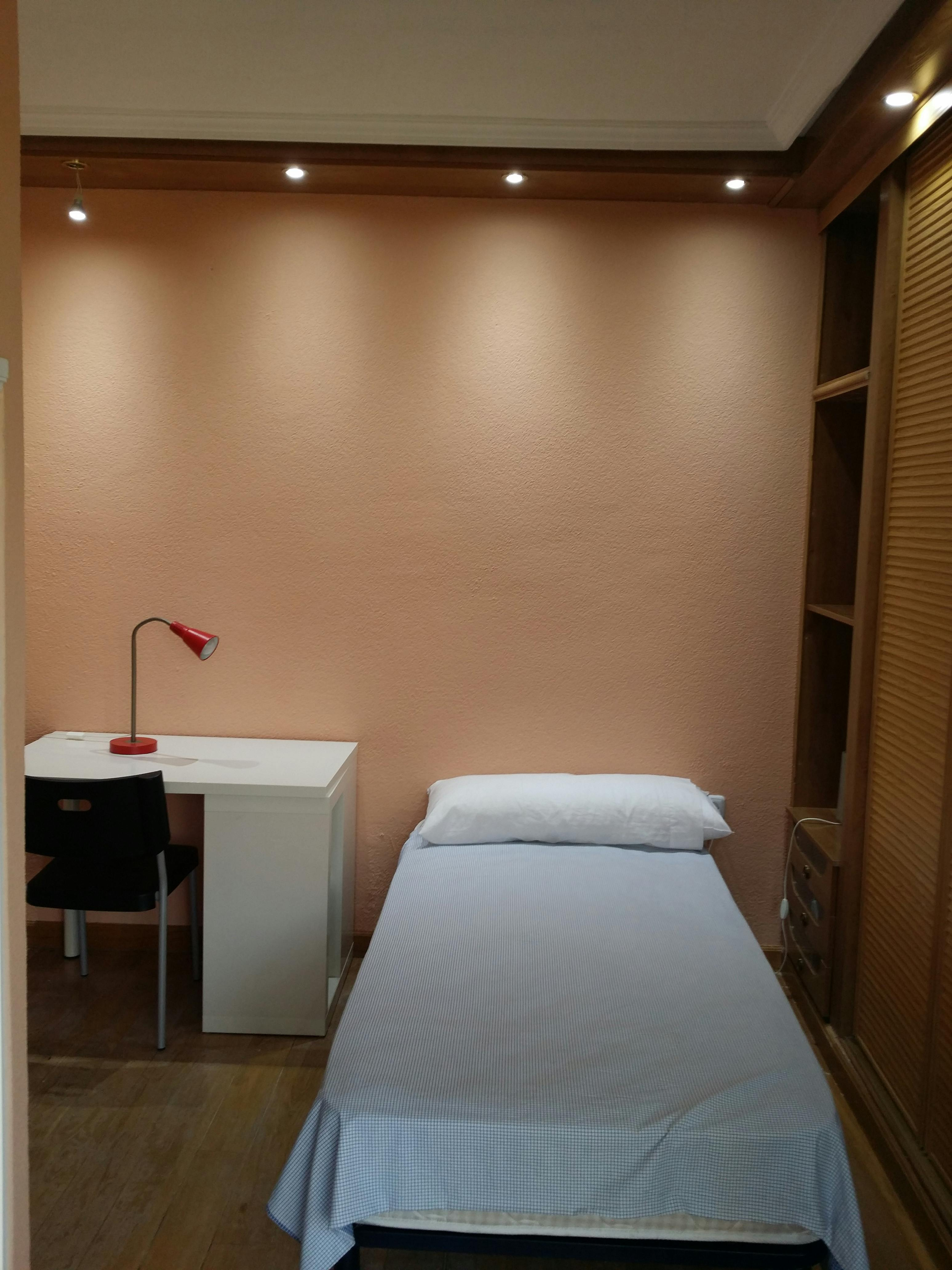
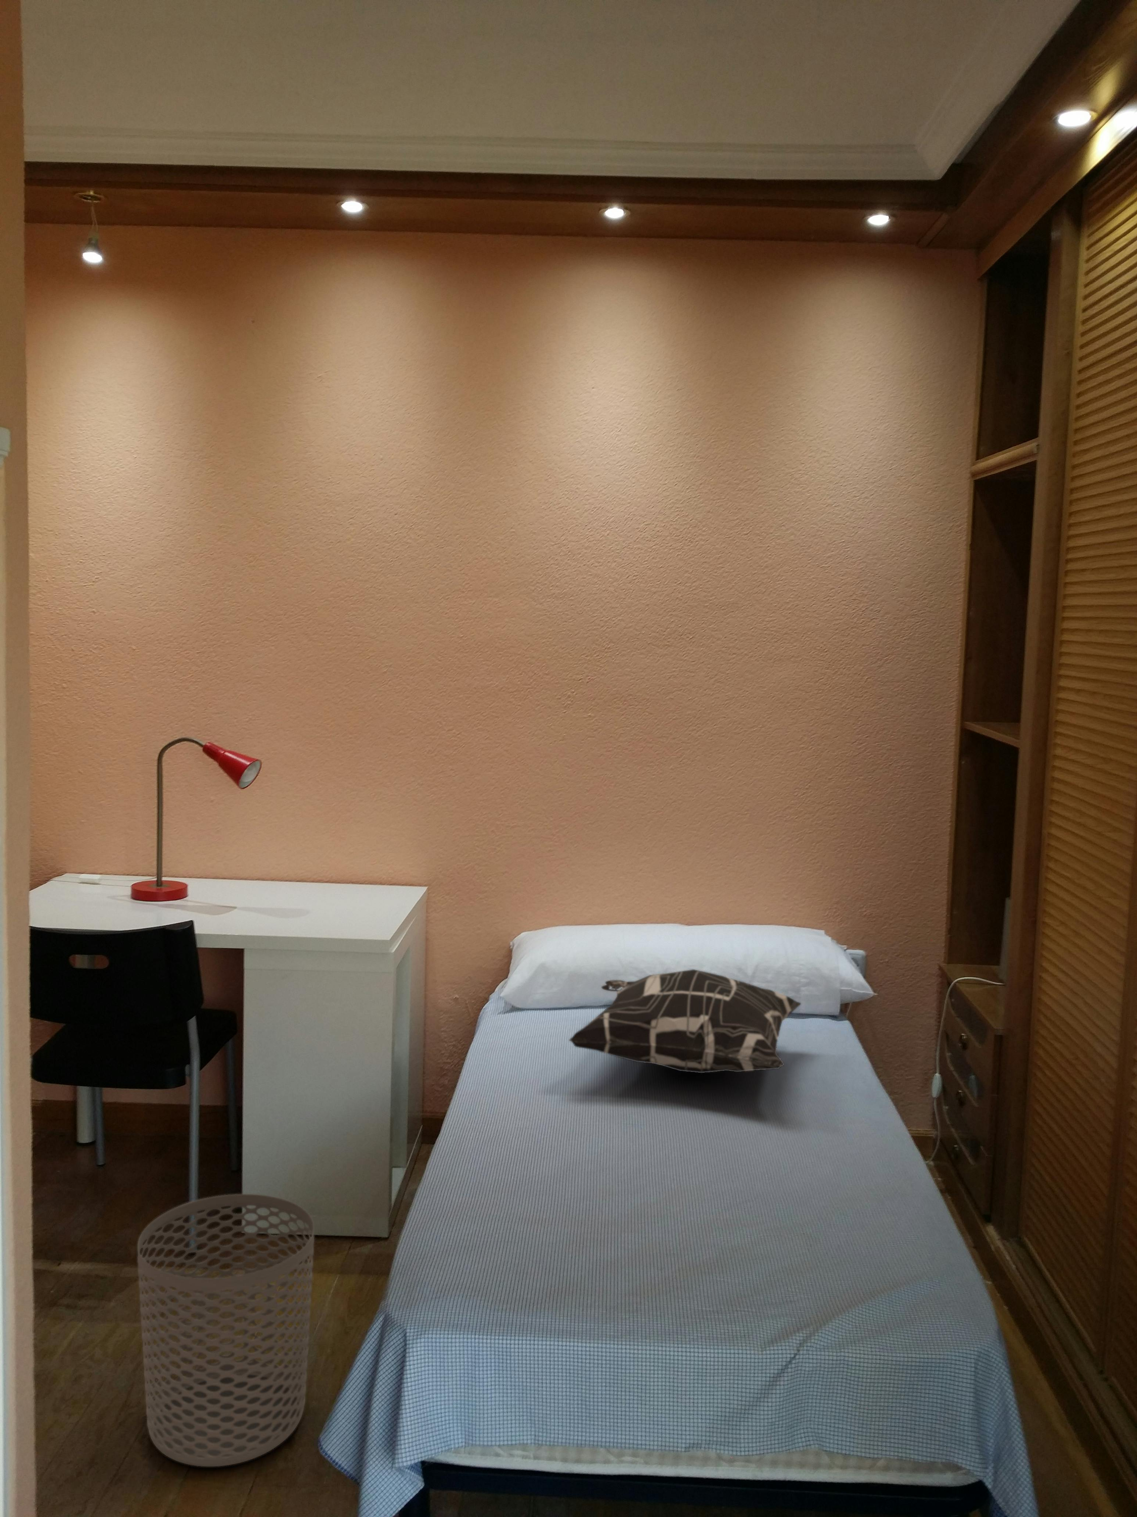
+ decorative pillow [568,969,801,1074]
+ waste bin [137,1193,314,1467]
